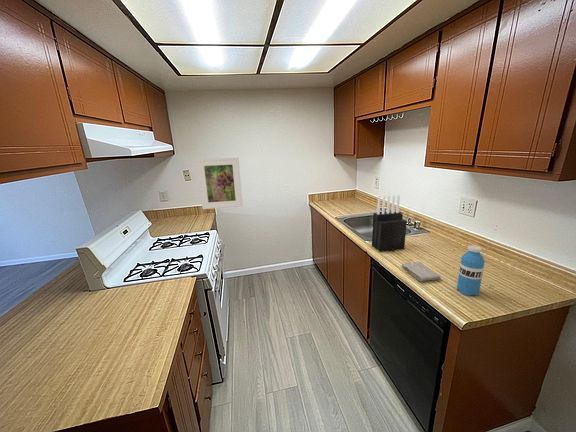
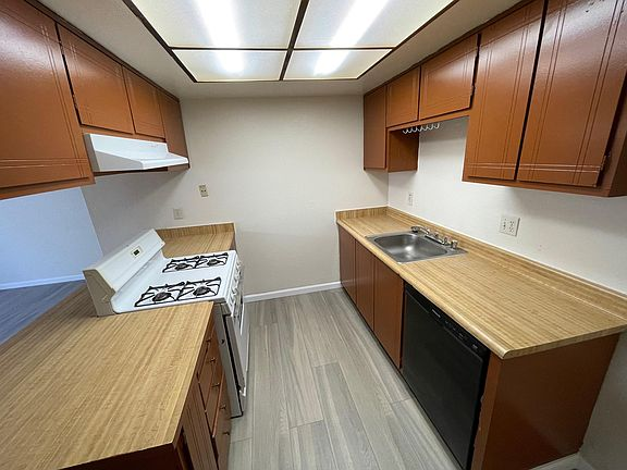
- washcloth [401,261,442,282]
- knife block [371,194,408,253]
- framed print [195,157,244,210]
- water bottle [456,245,486,297]
